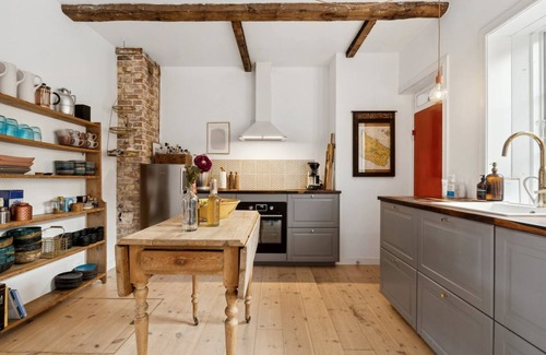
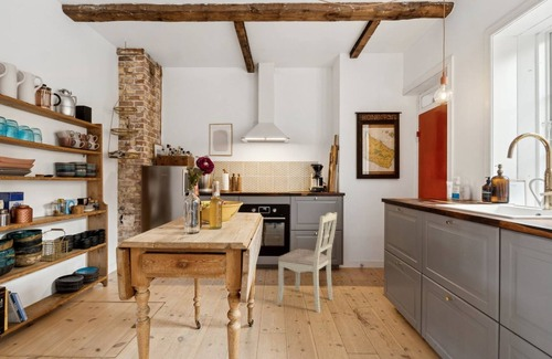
+ dining chair [276,211,338,314]
